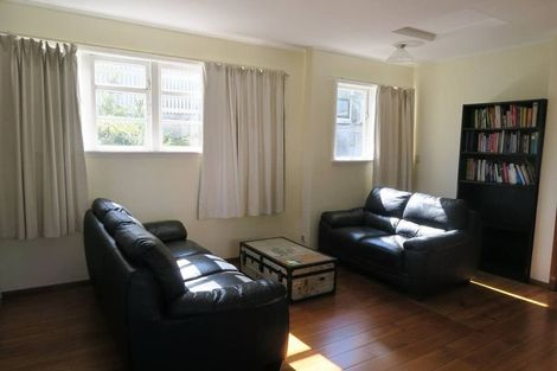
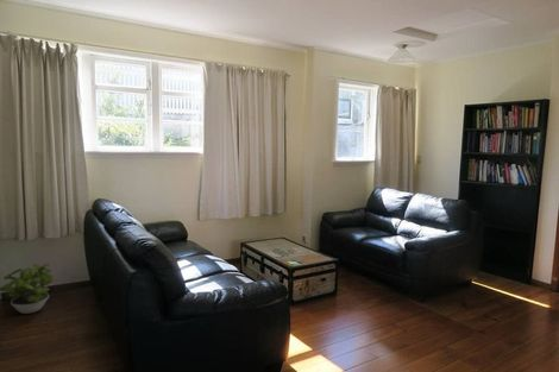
+ potted plant [0,263,54,315]
